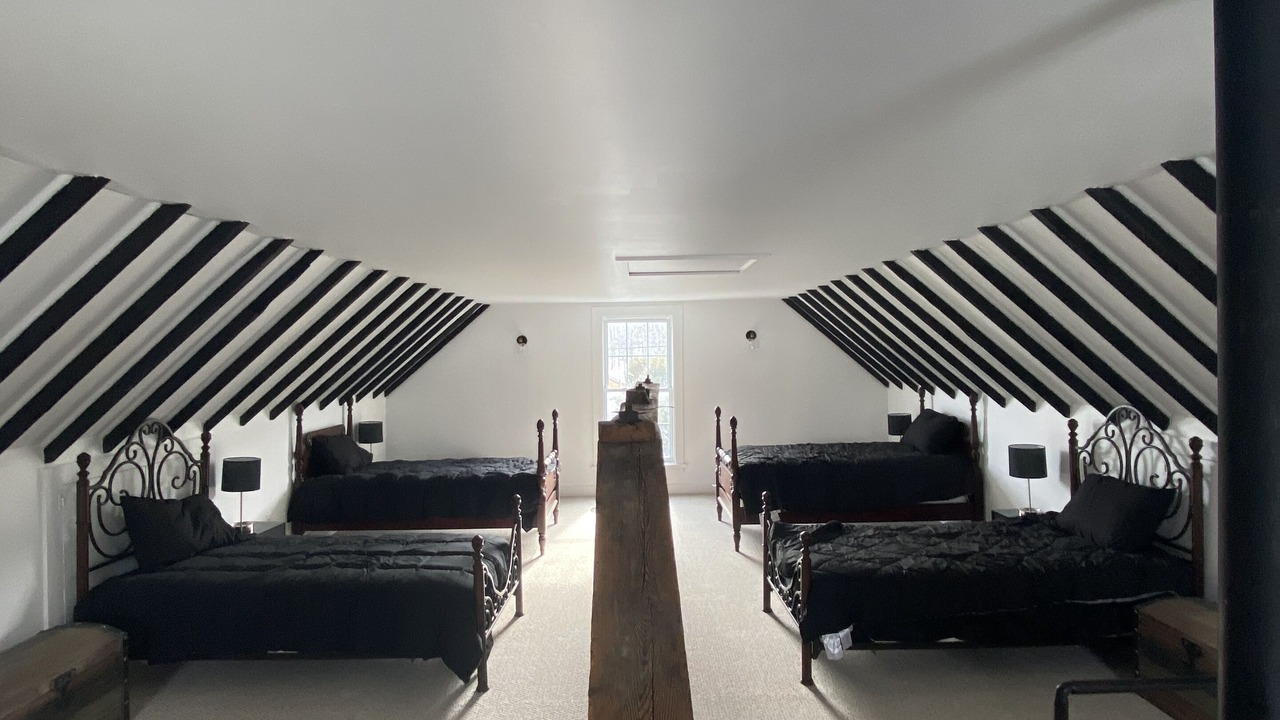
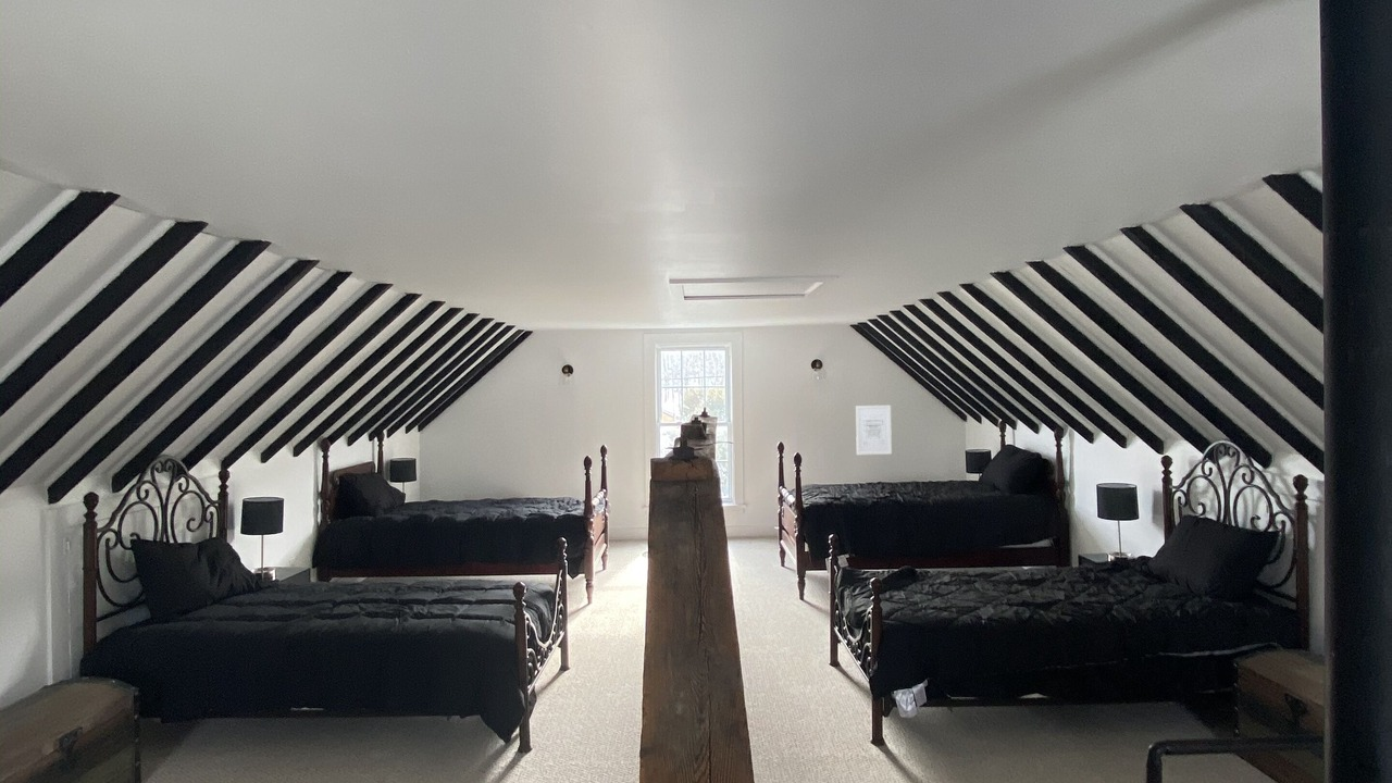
+ wall art [855,405,893,456]
